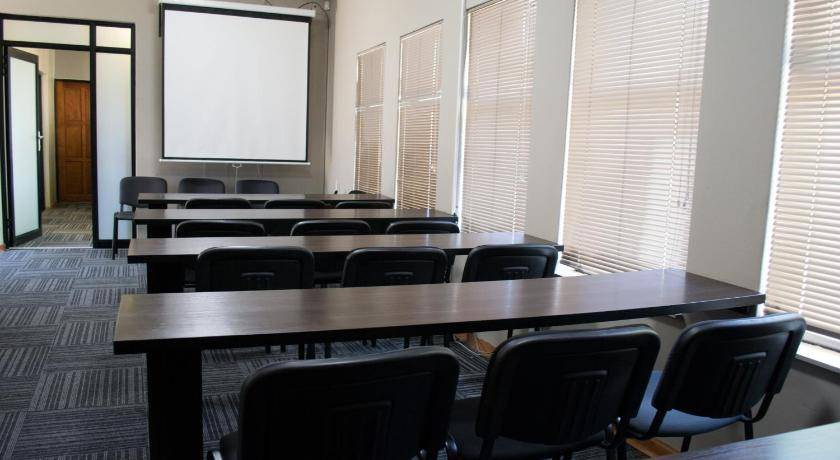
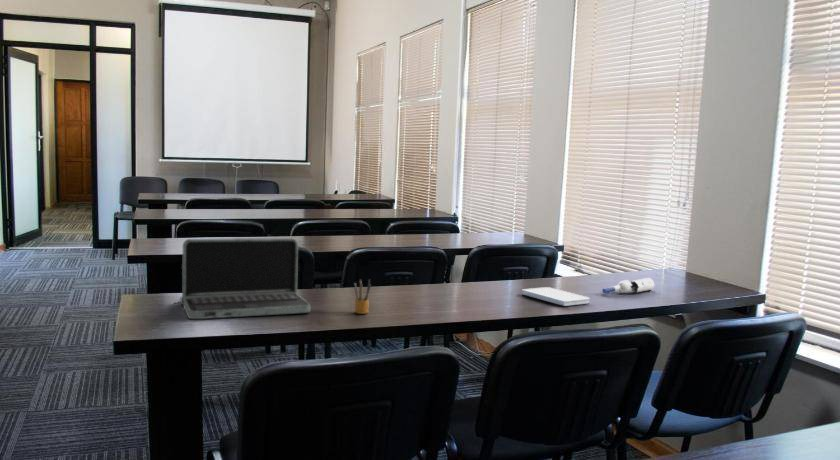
+ laptop [172,237,312,320]
+ notepad [521,286,591,307]
+ water bottle [601,277,655,295]
+ pencil box [353,278,372,315]
